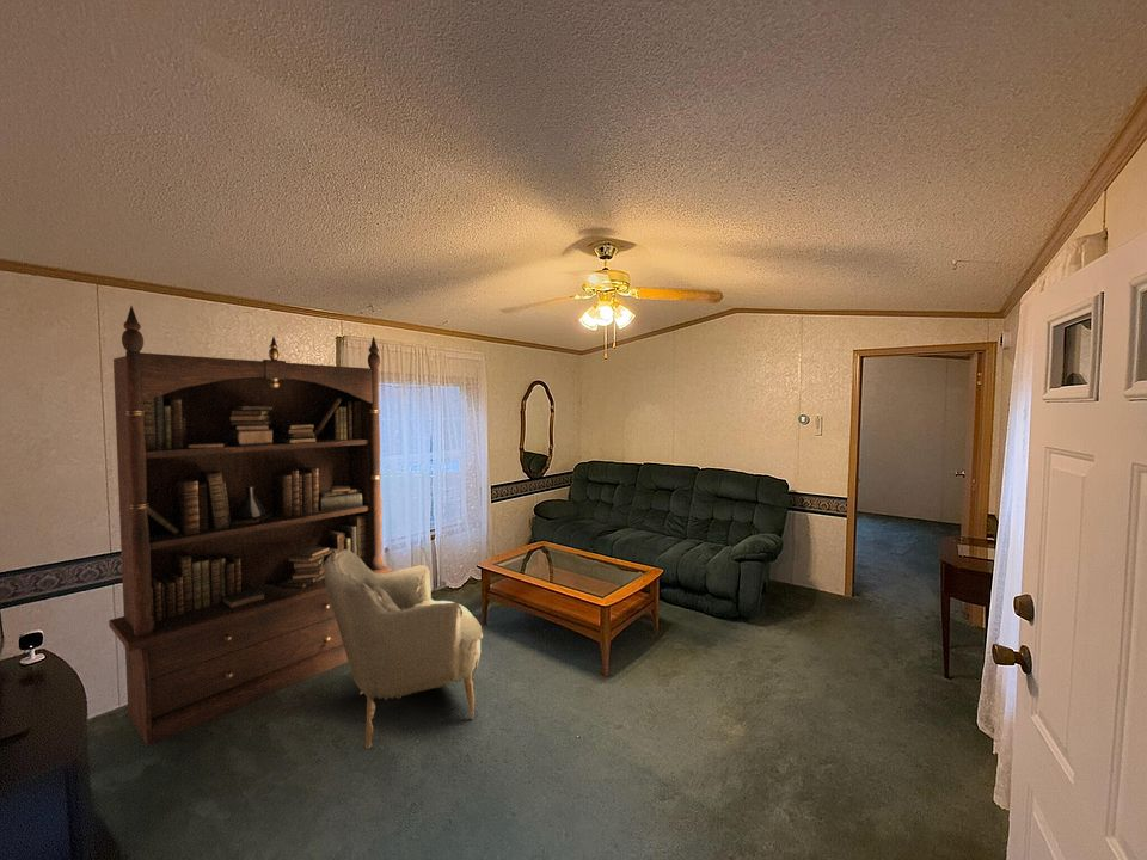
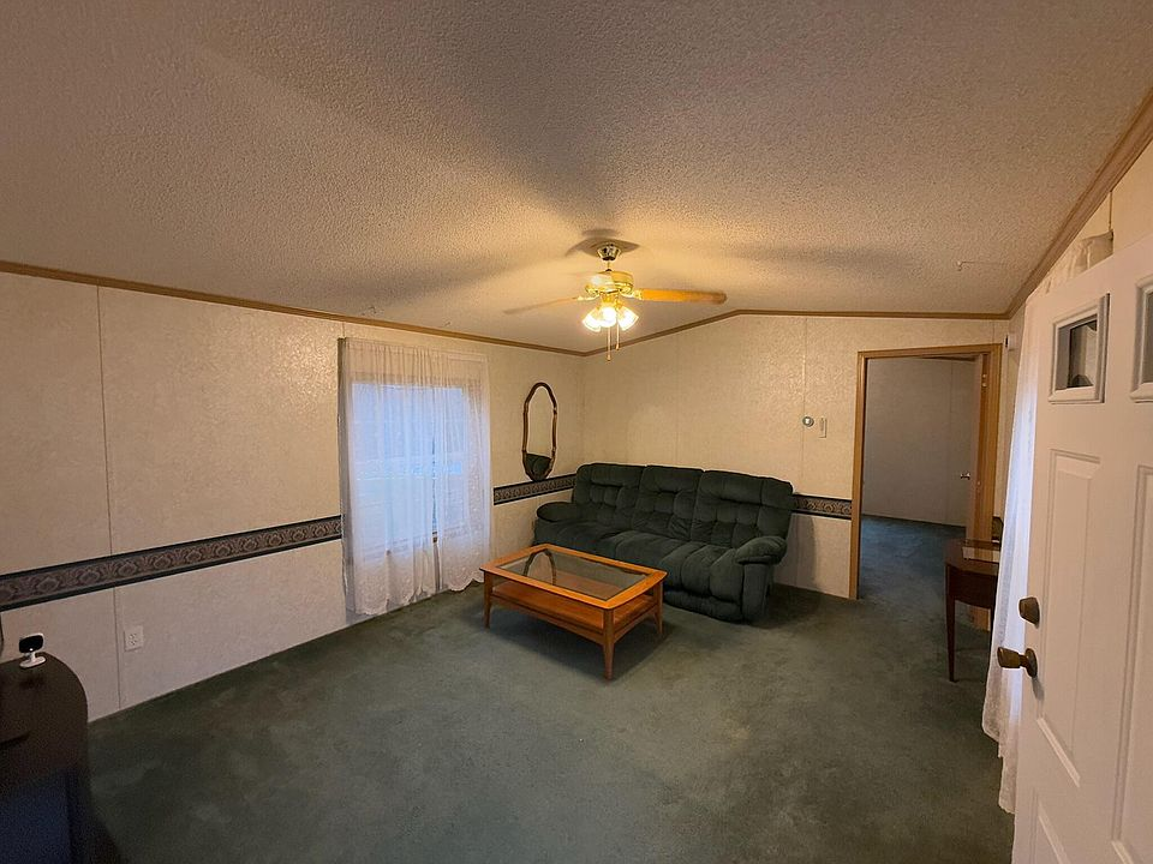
- bookcase [108,305,393,748]
- armchair [324,549,484,750]
